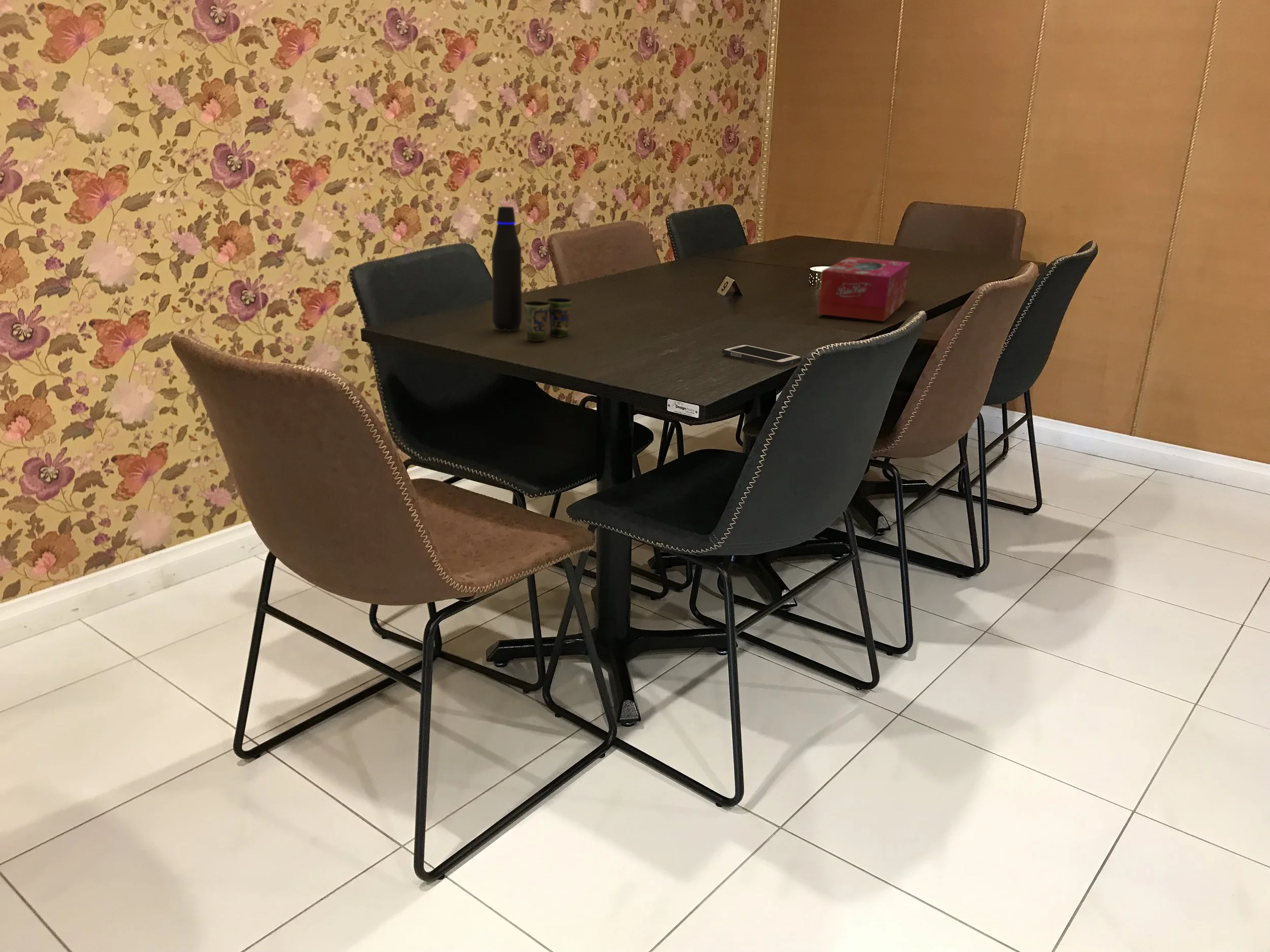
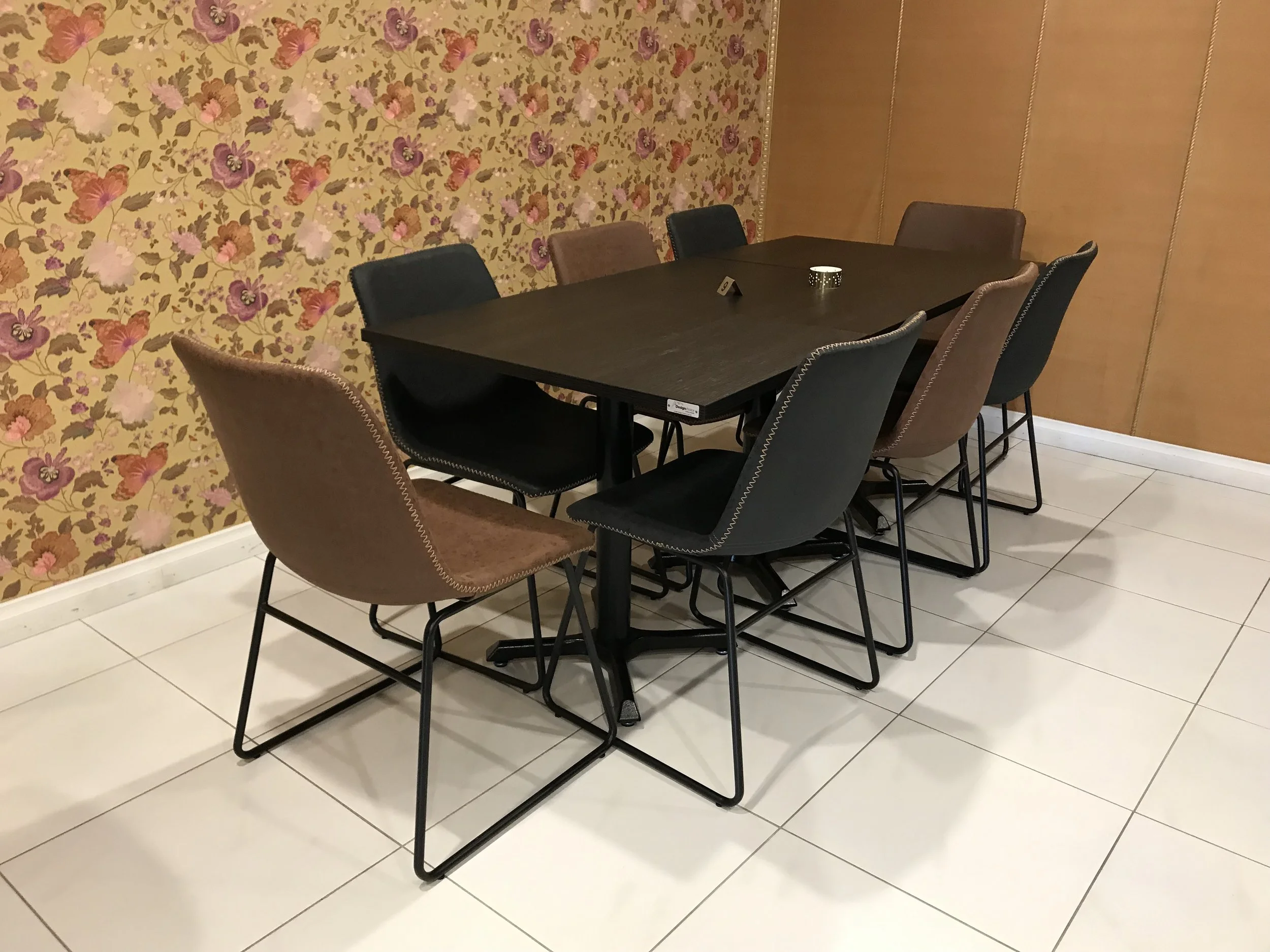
- tissue box [817,256,911,322]
- water bottle [491,206,522,332]
- cell phone [721,344,803,367]
- cup [523,298,573,342]
